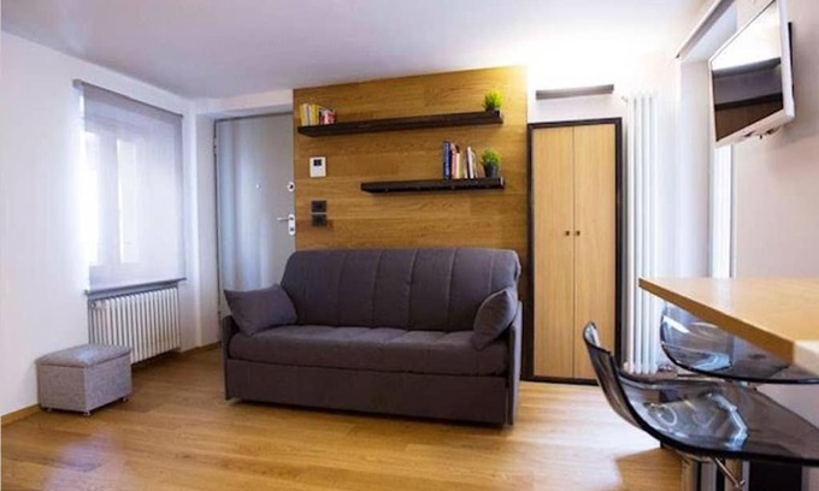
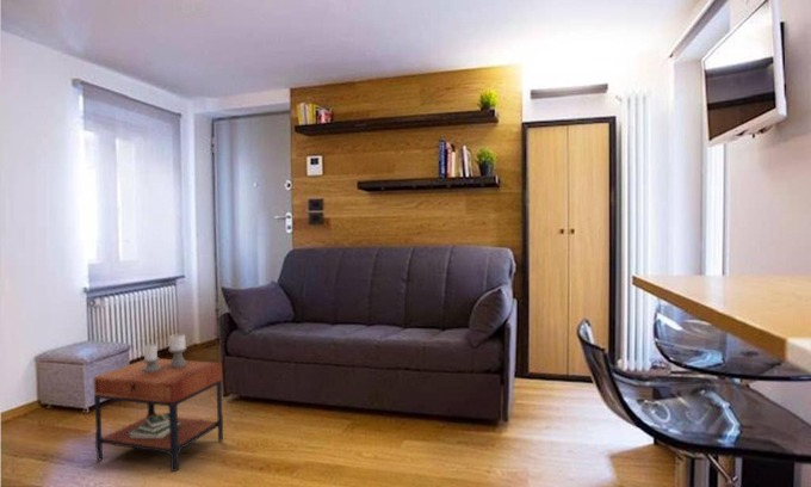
+ side table [93,333,224,473]
